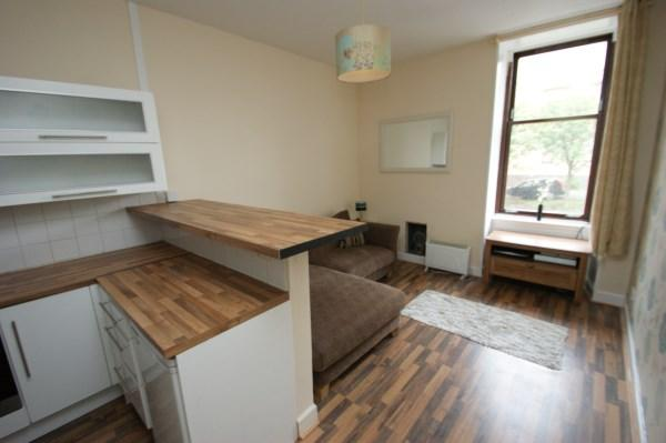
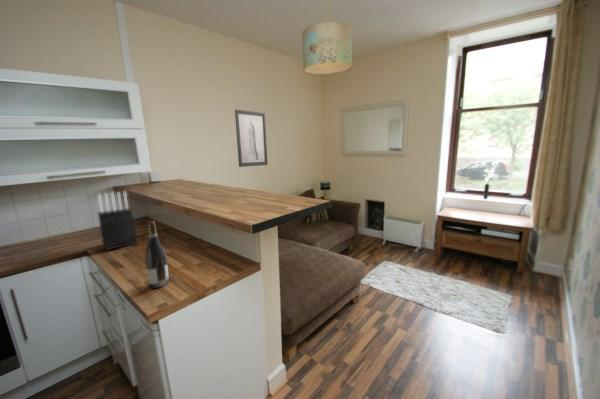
+ knife block [97,190,139,251]
+ wall art [234,108,269,168]
+ wine bottle [144,220,170,289]
